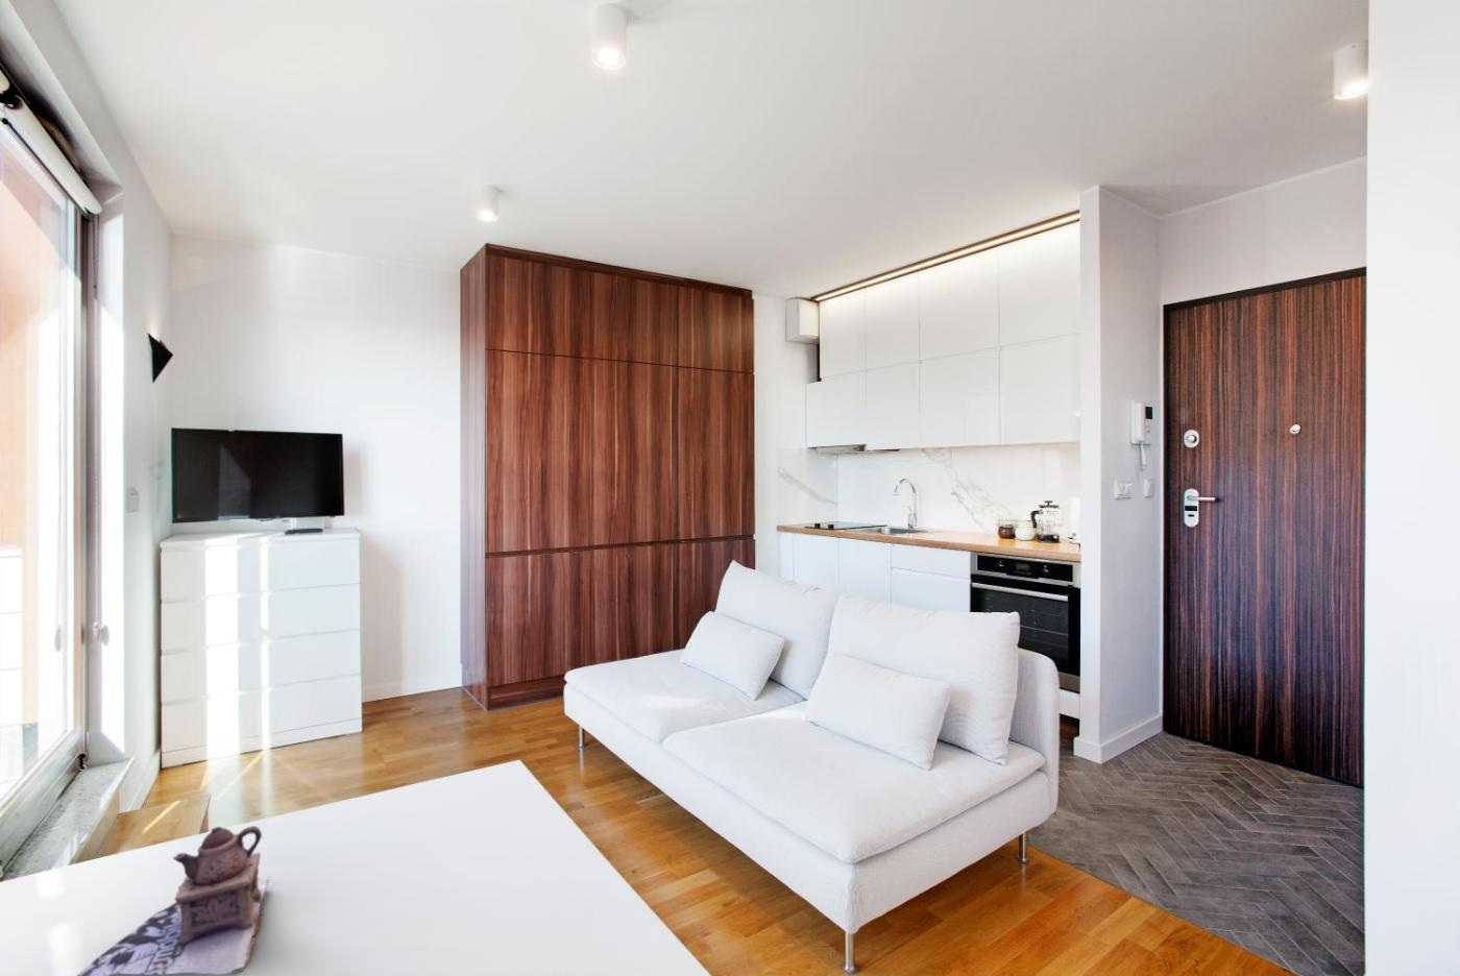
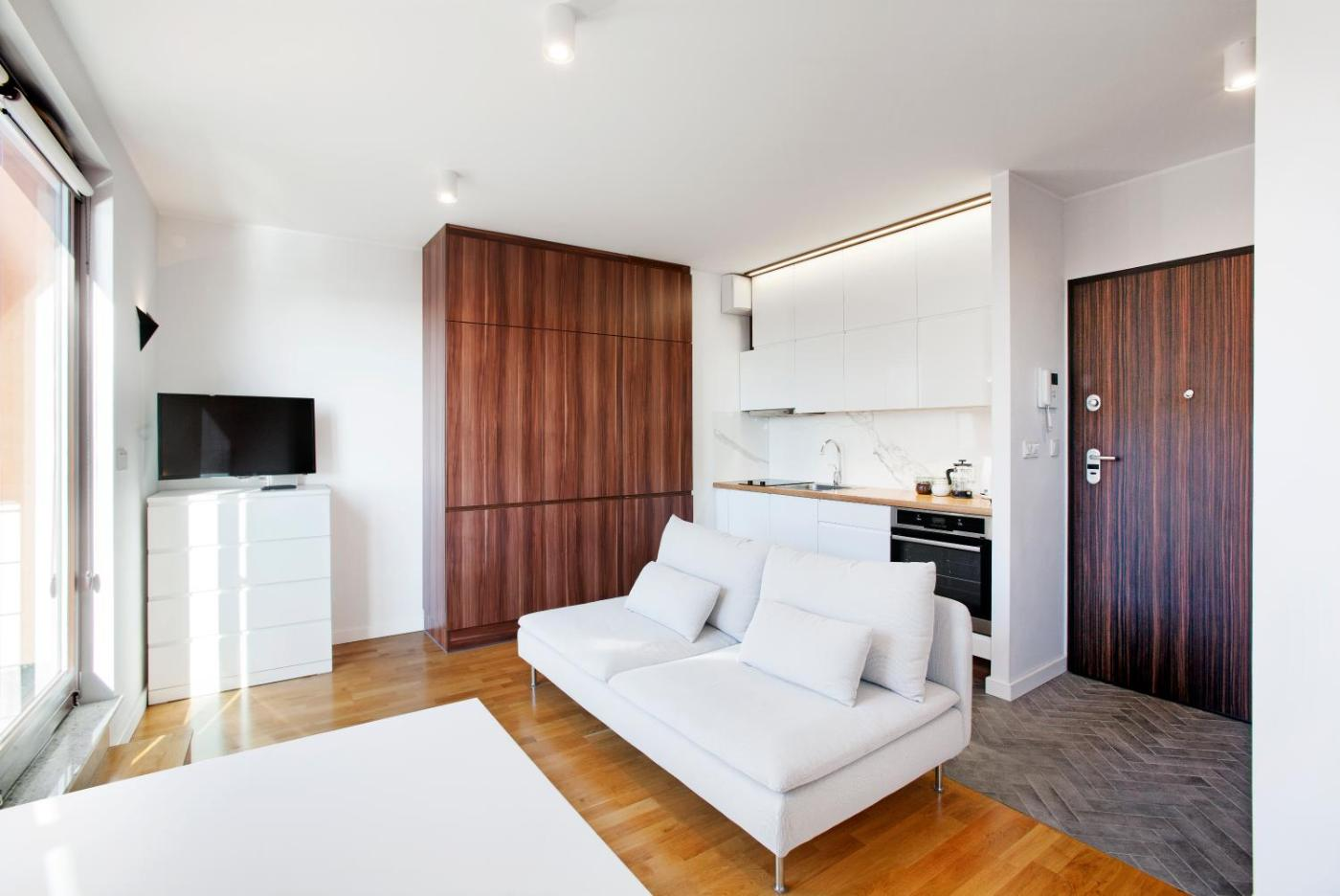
- teapot [76,825,270,976]
